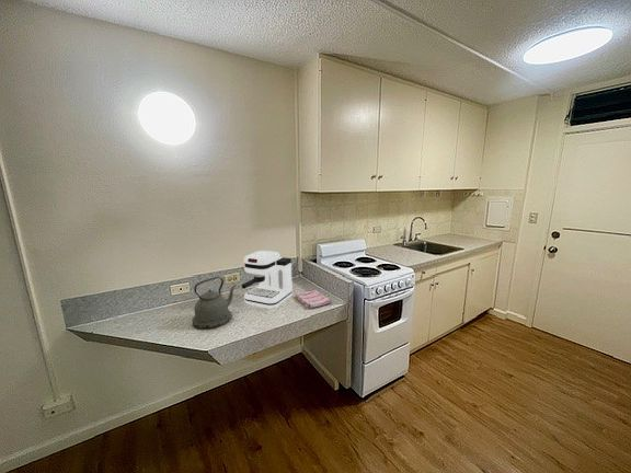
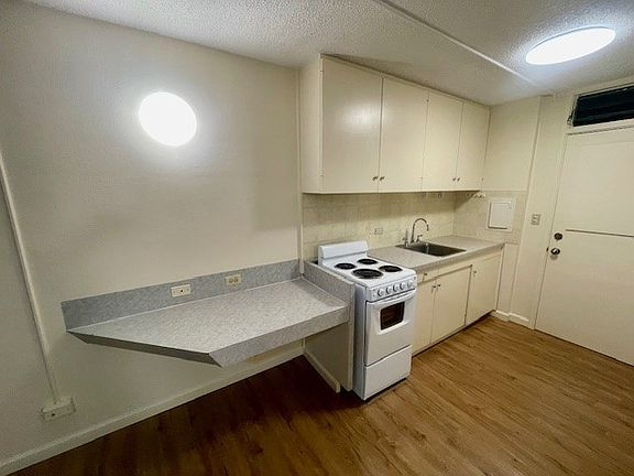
- kettle [191,276,237,330]
- coffee maker [241,250,294,310]
- dish towel [294,289,332,310]
